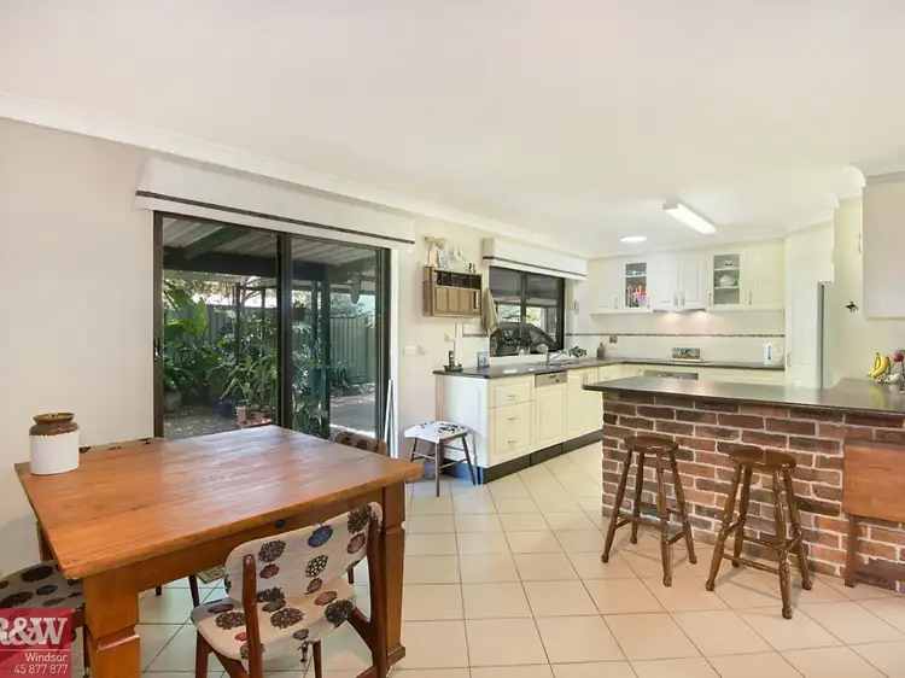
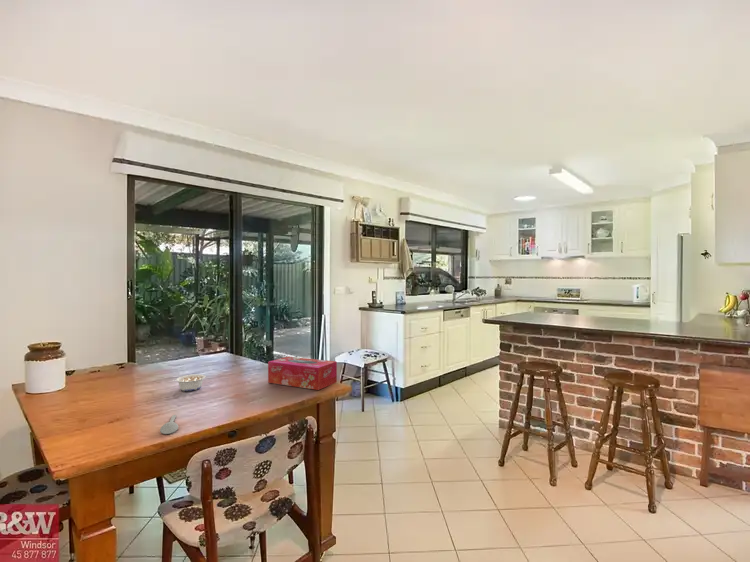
+ spoon [159,414,179,435]
+ legume [173,373,206,392]
+ tissue box [267,355,338,391]
